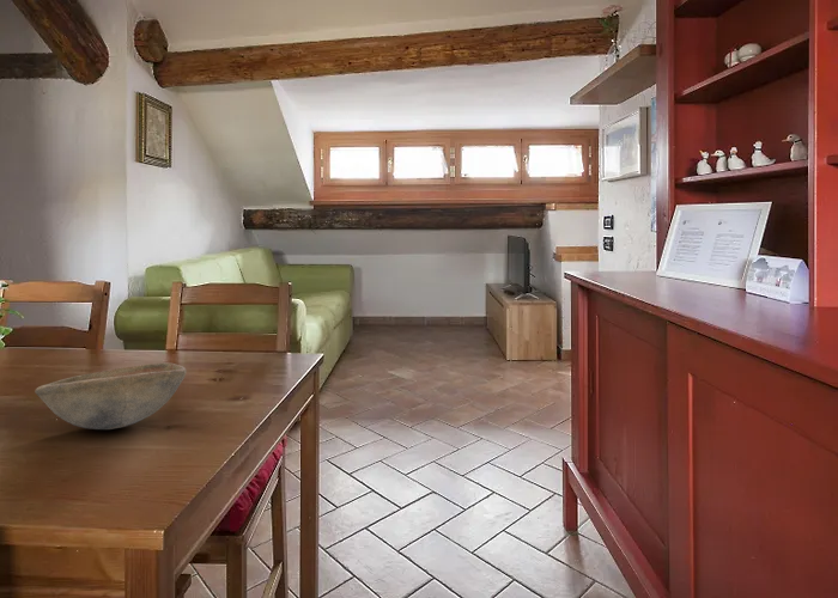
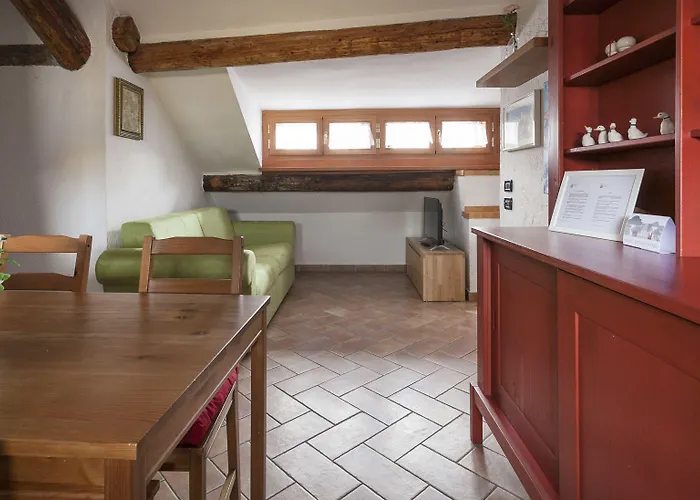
- bowl [34,361,187,431]
